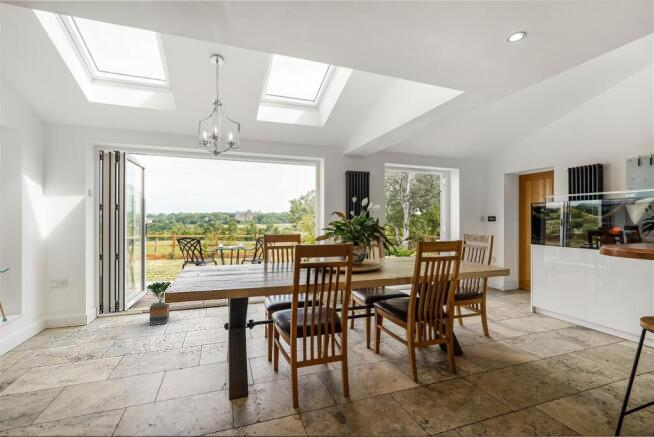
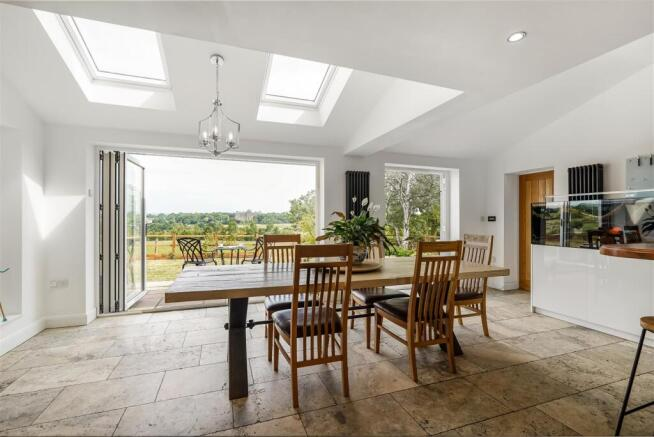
- potted tree [145,281,173,326]
